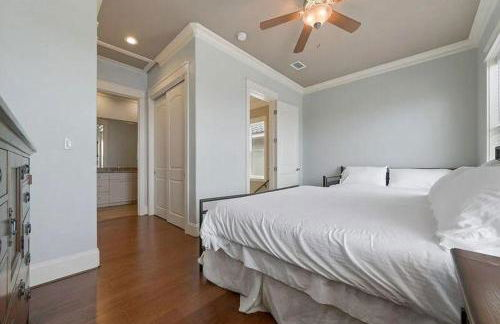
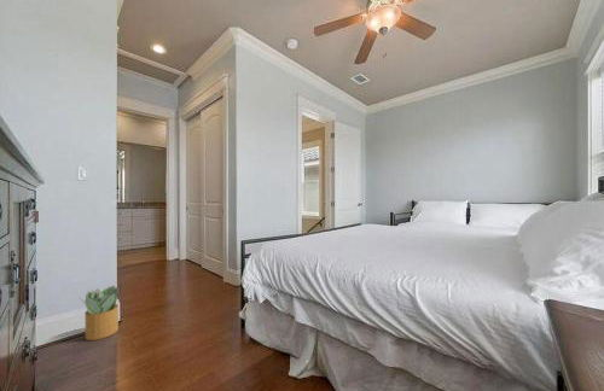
+ potted plant [77,285,120,342]
